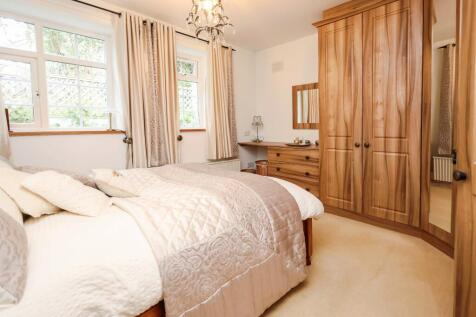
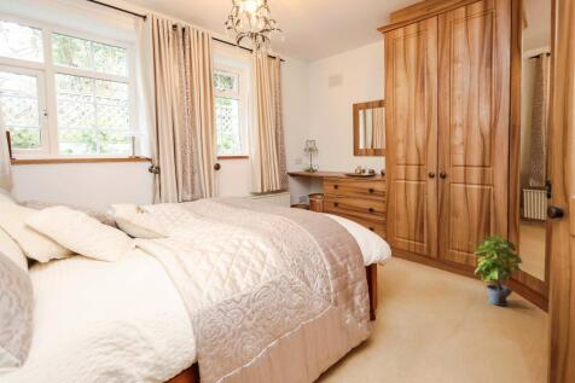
+ potted plant [467,231,524,307]
